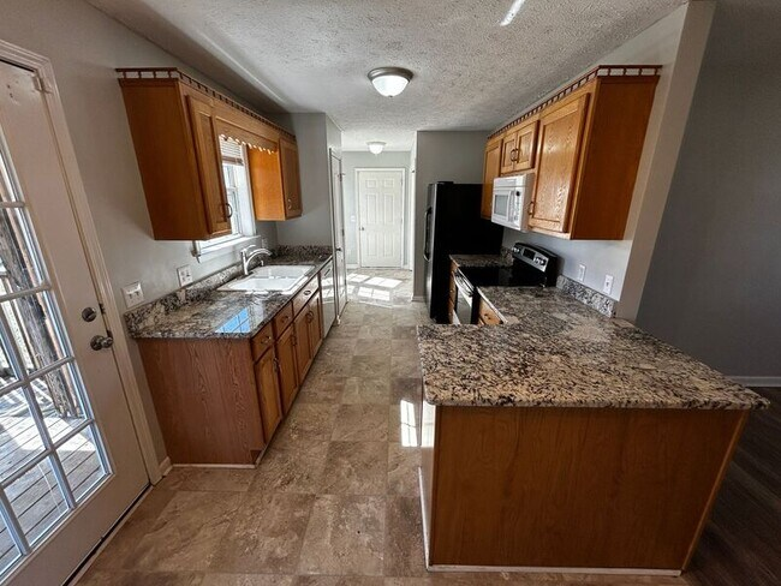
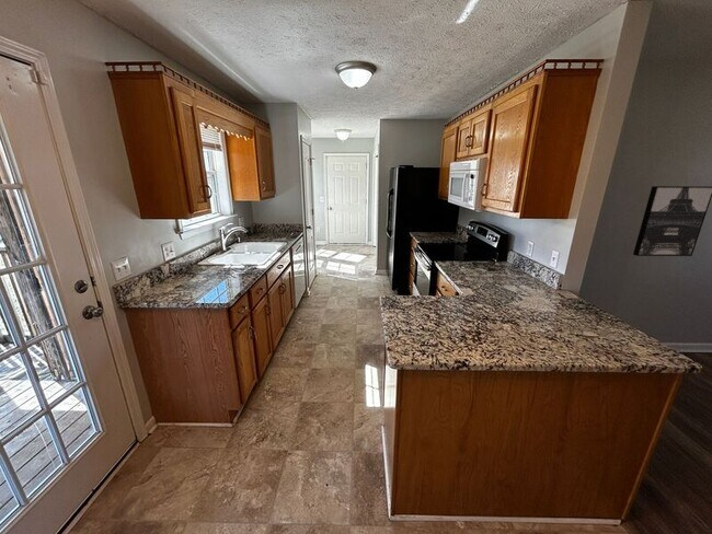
+ wall art [632,185,712,257]
